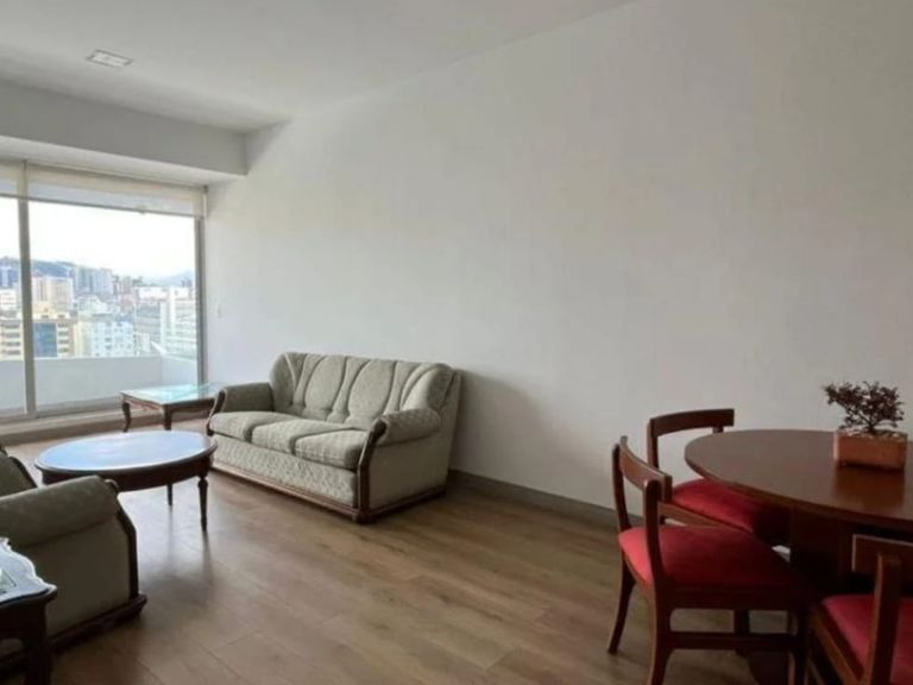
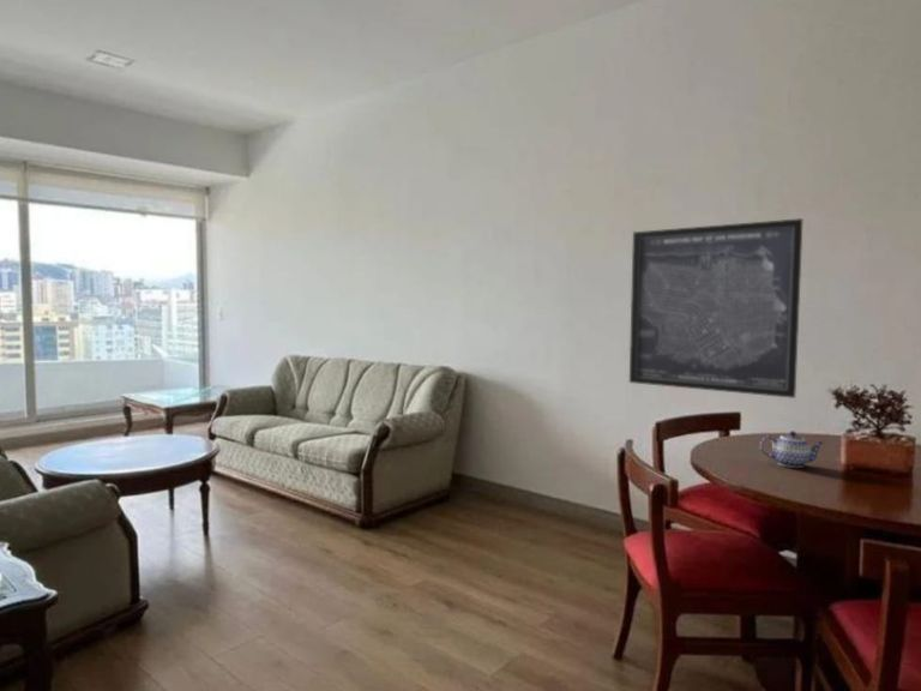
+ wall art [628,217,803,399]
+ teapot [759,429,825,469]
